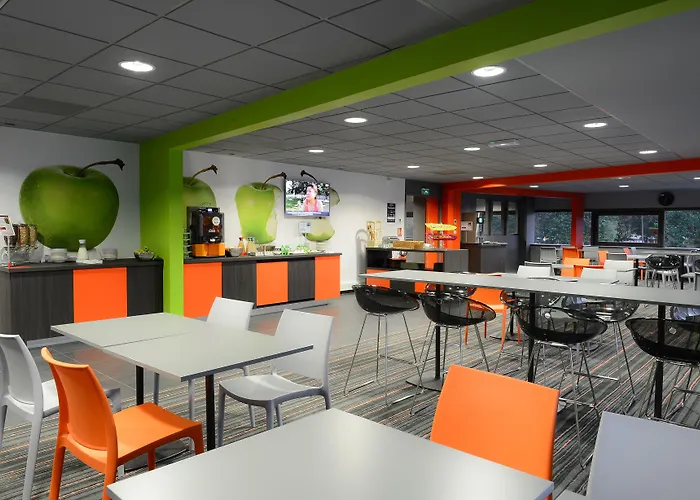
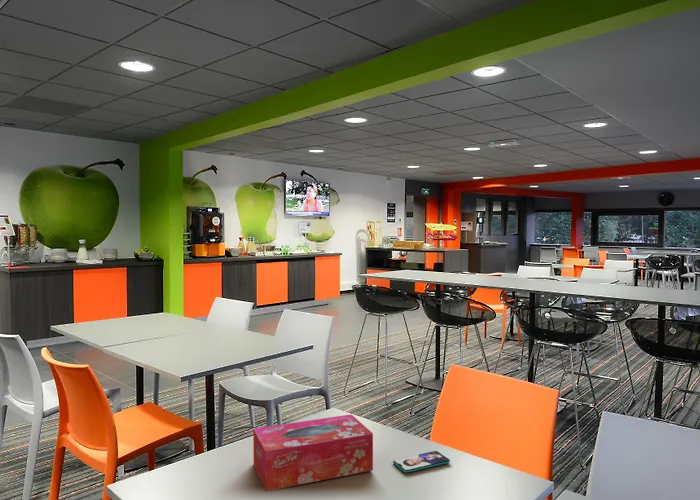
+ smartphone [392,450,451,474]
+ tissue box [252,413,374,492]
